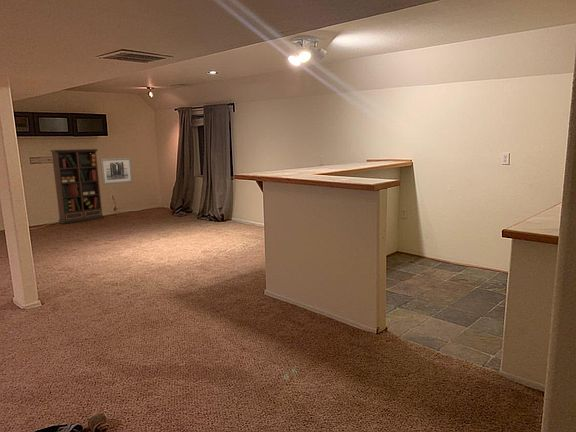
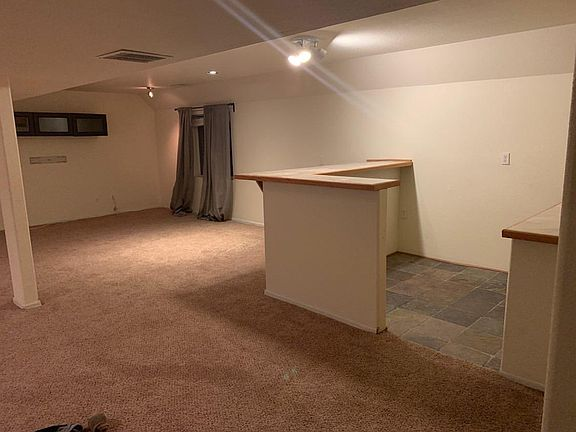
- wall art [99,157,134,186]
- bookcase [50,148,105,225]
